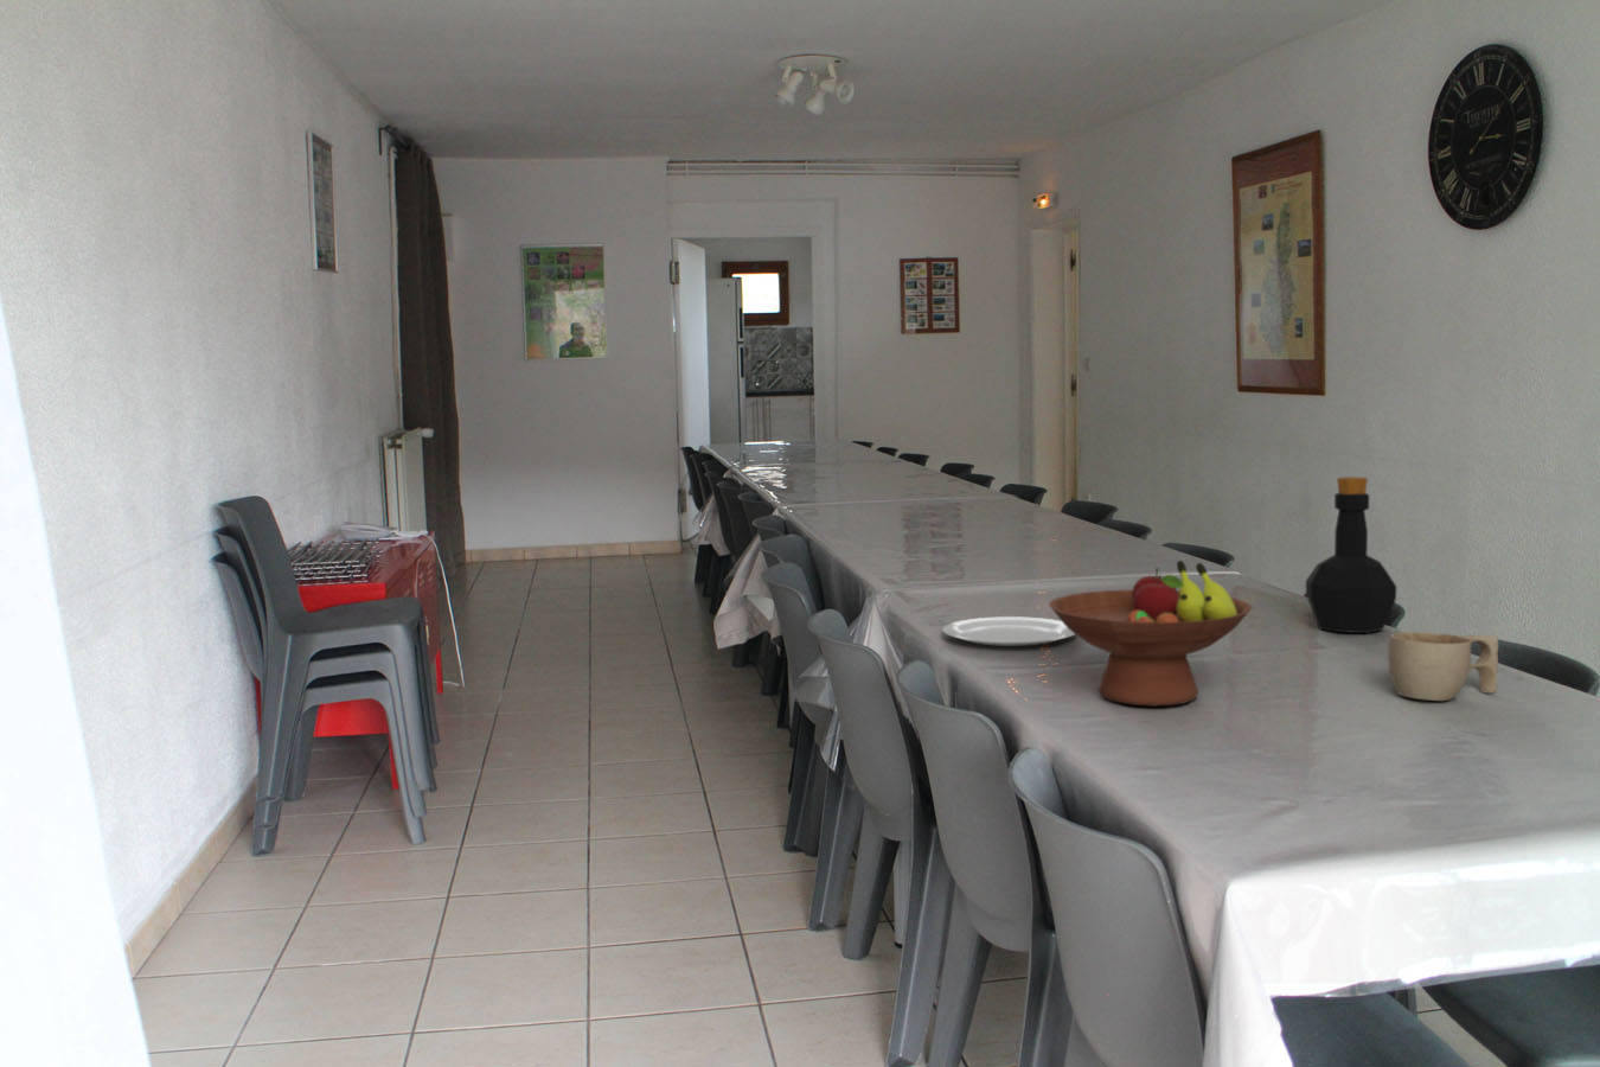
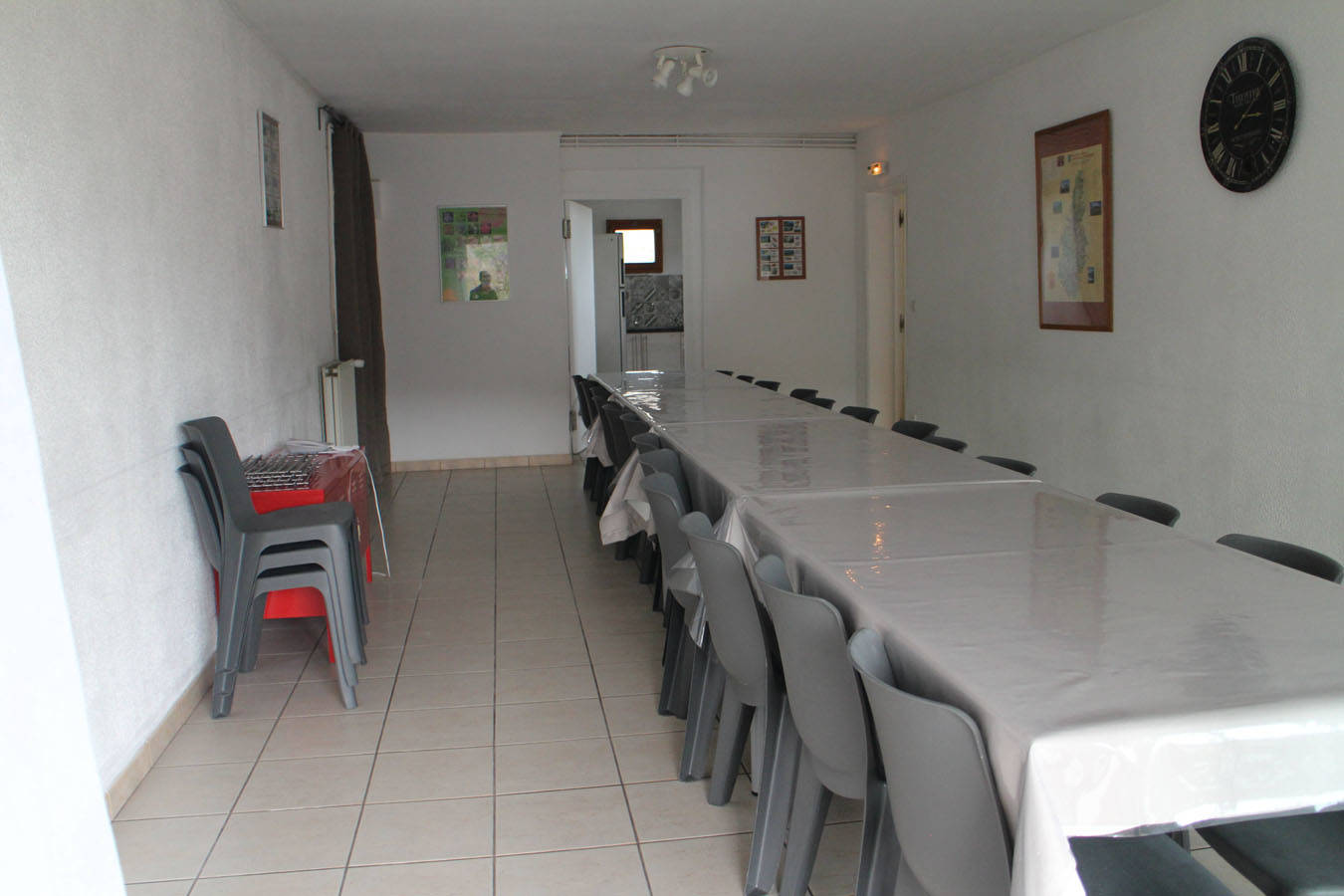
- plate [940,616,1076,648]
- bottle [1305,475,1398,635]
- cup [1387,631,1499,701]
- fruit bowl [1048,560,1252,707]
